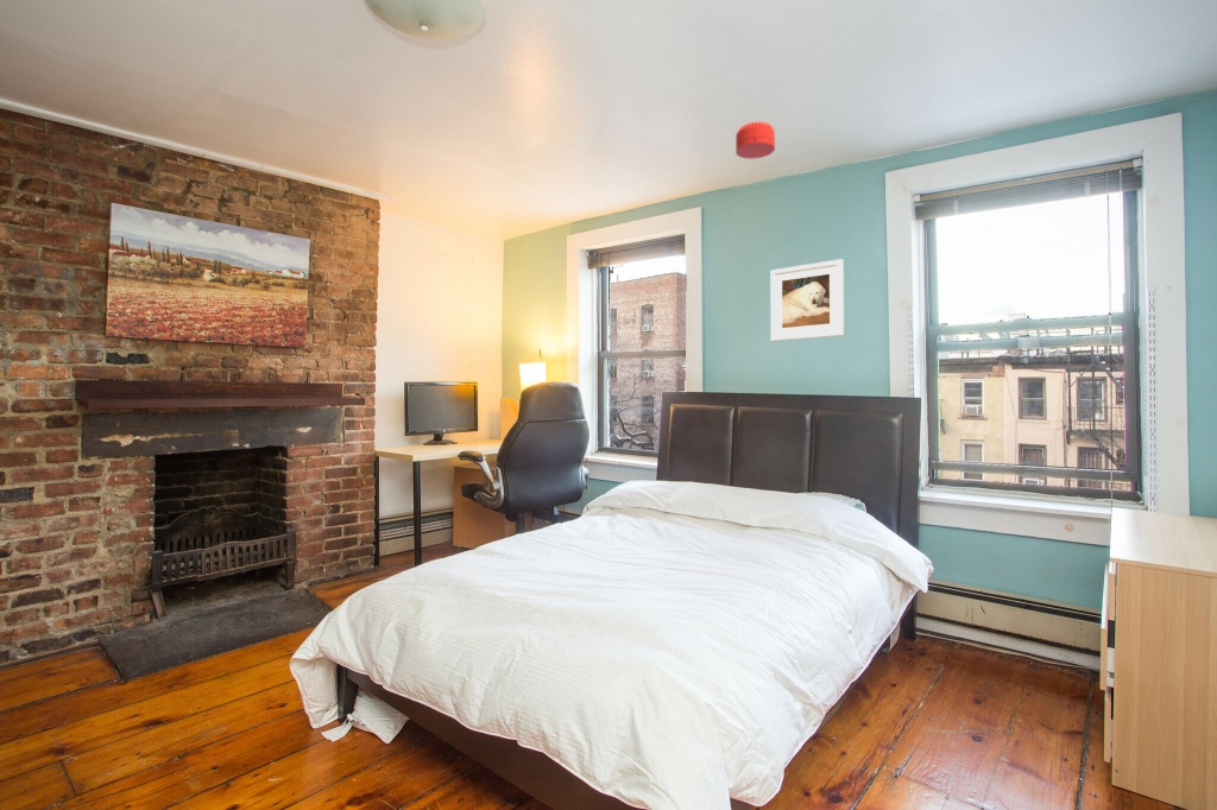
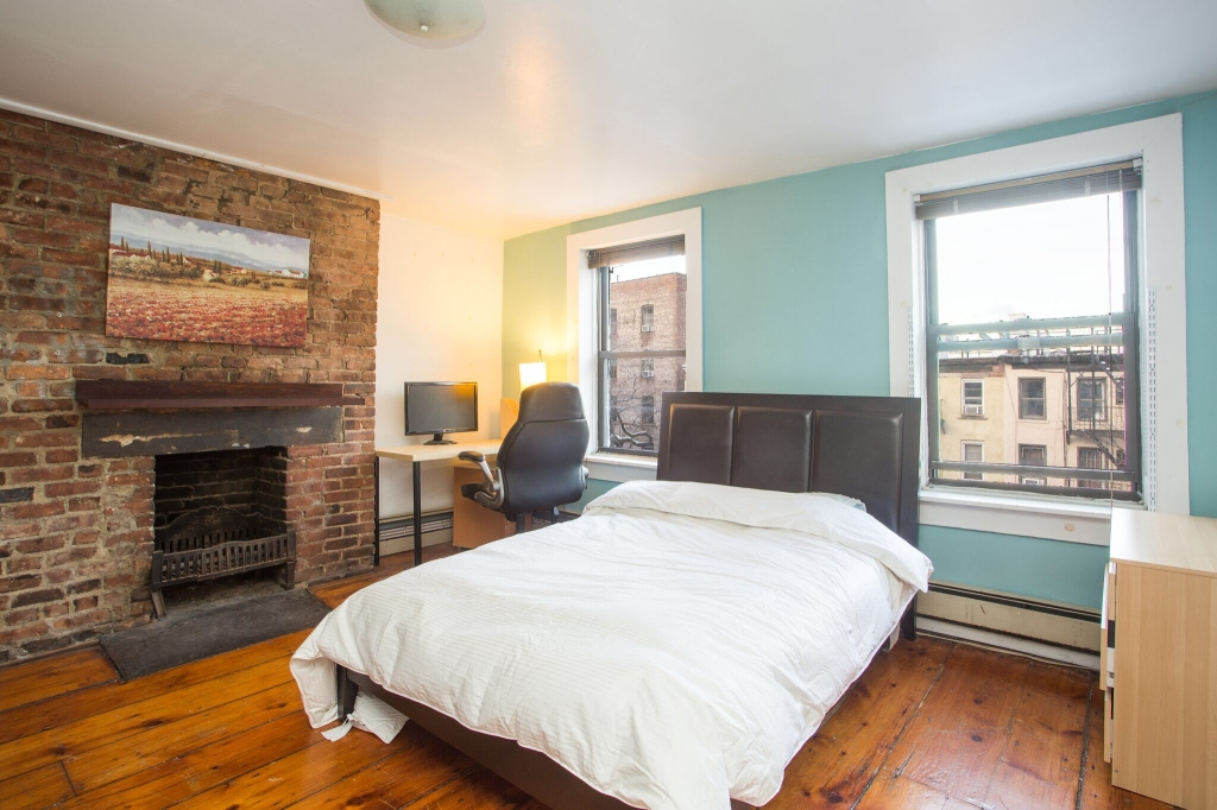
- smoke detector [734,121,776,160]
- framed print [769,258,845,342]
